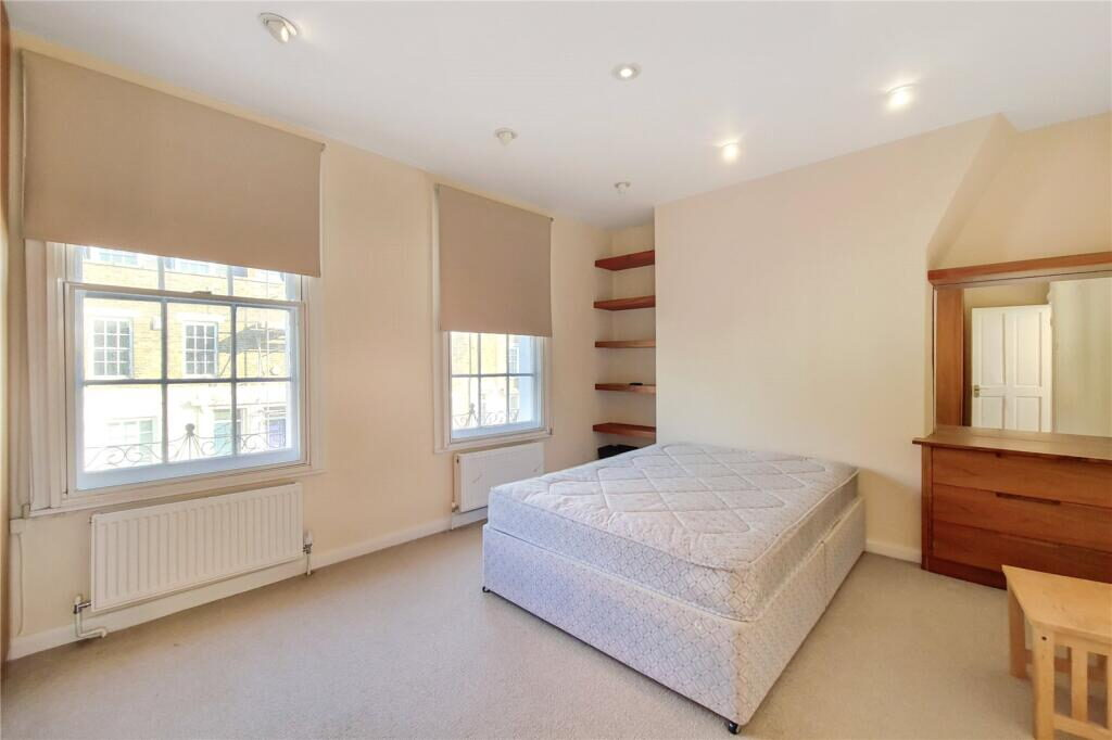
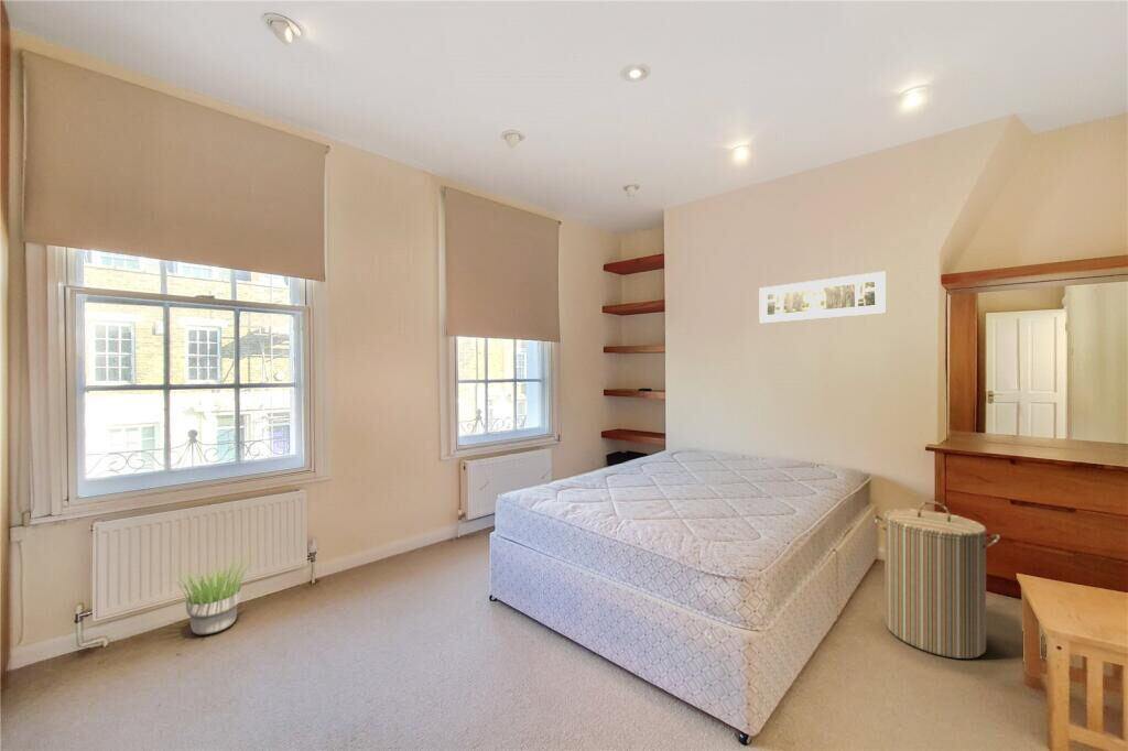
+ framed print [759,271,887,324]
+ potted plant [167,552,258,635]
+ laundry hamper [871,500,1001,660]
